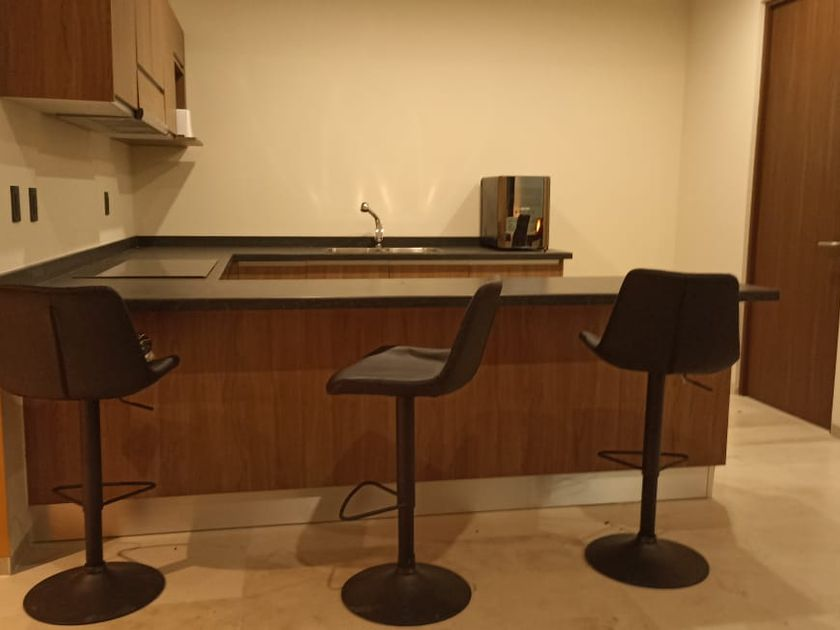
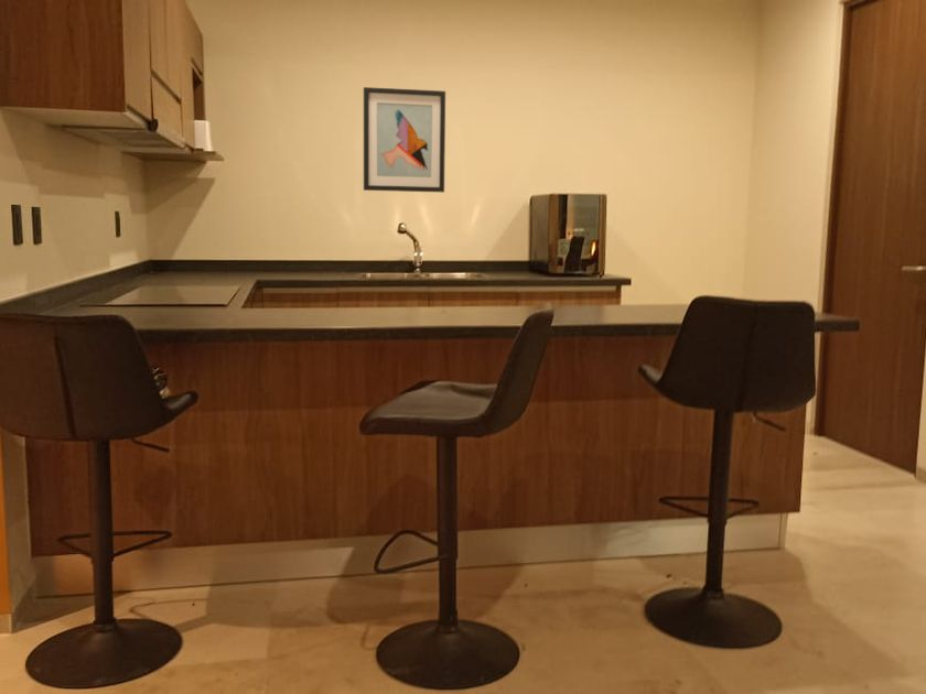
+ wall art [363,86,446,194]
